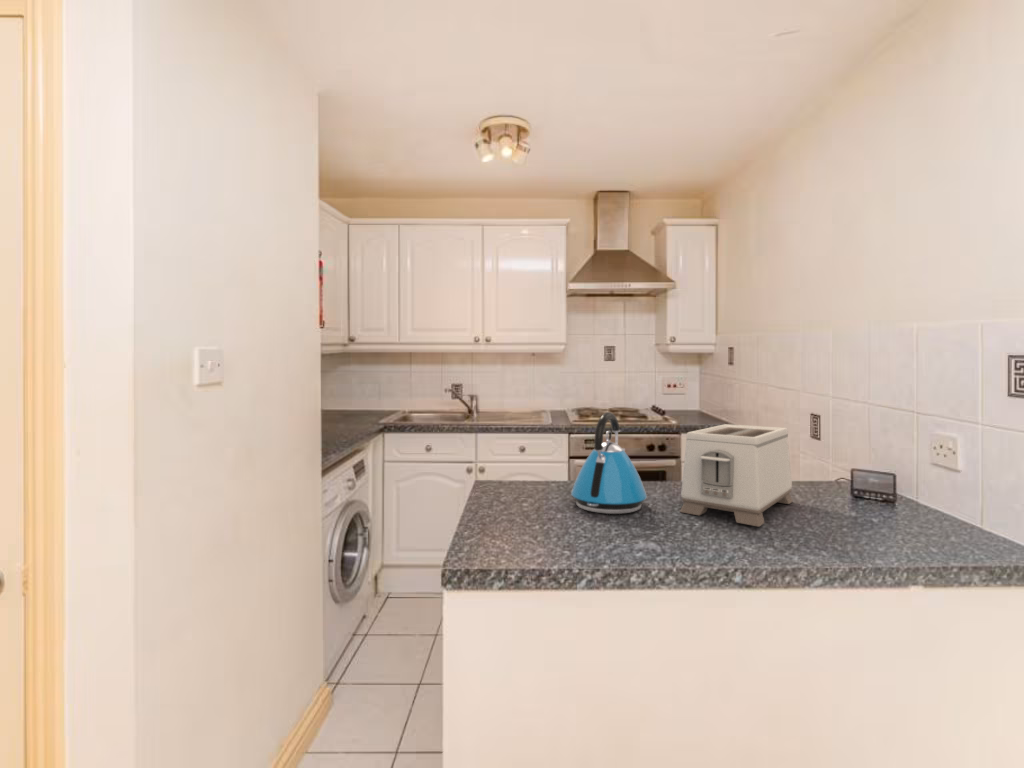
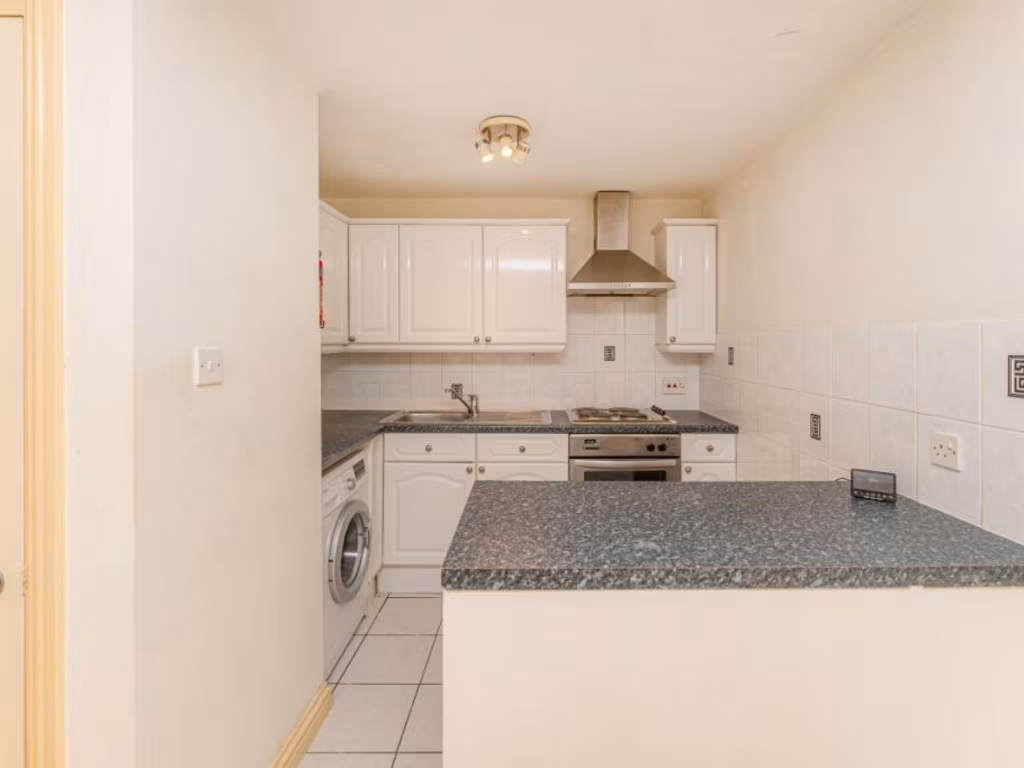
- kettle [570,411,648,515]
- toaster [679,423,794,528]
